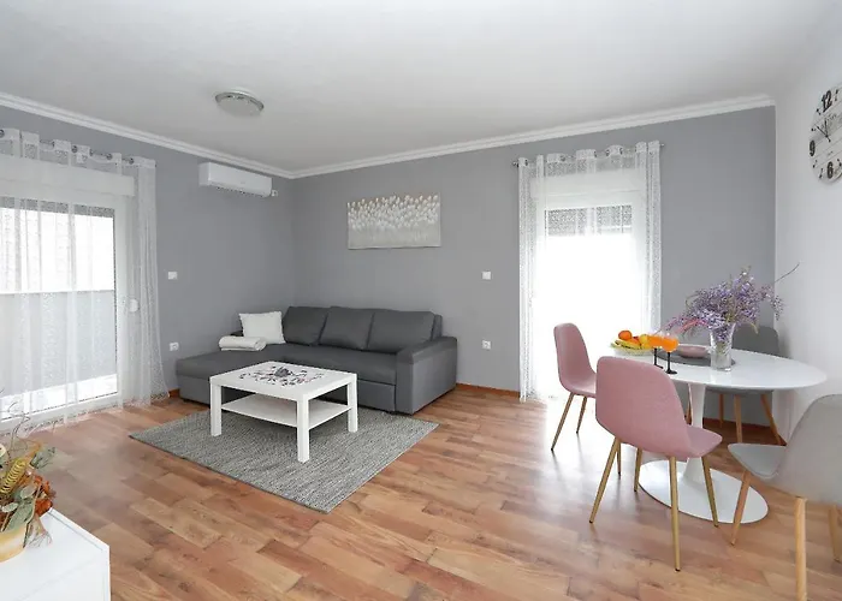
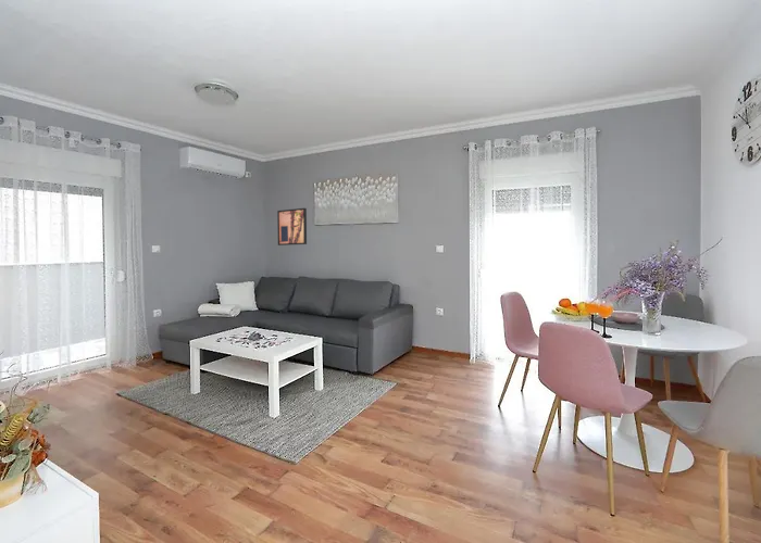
+ wall art [276,207,308,247]
